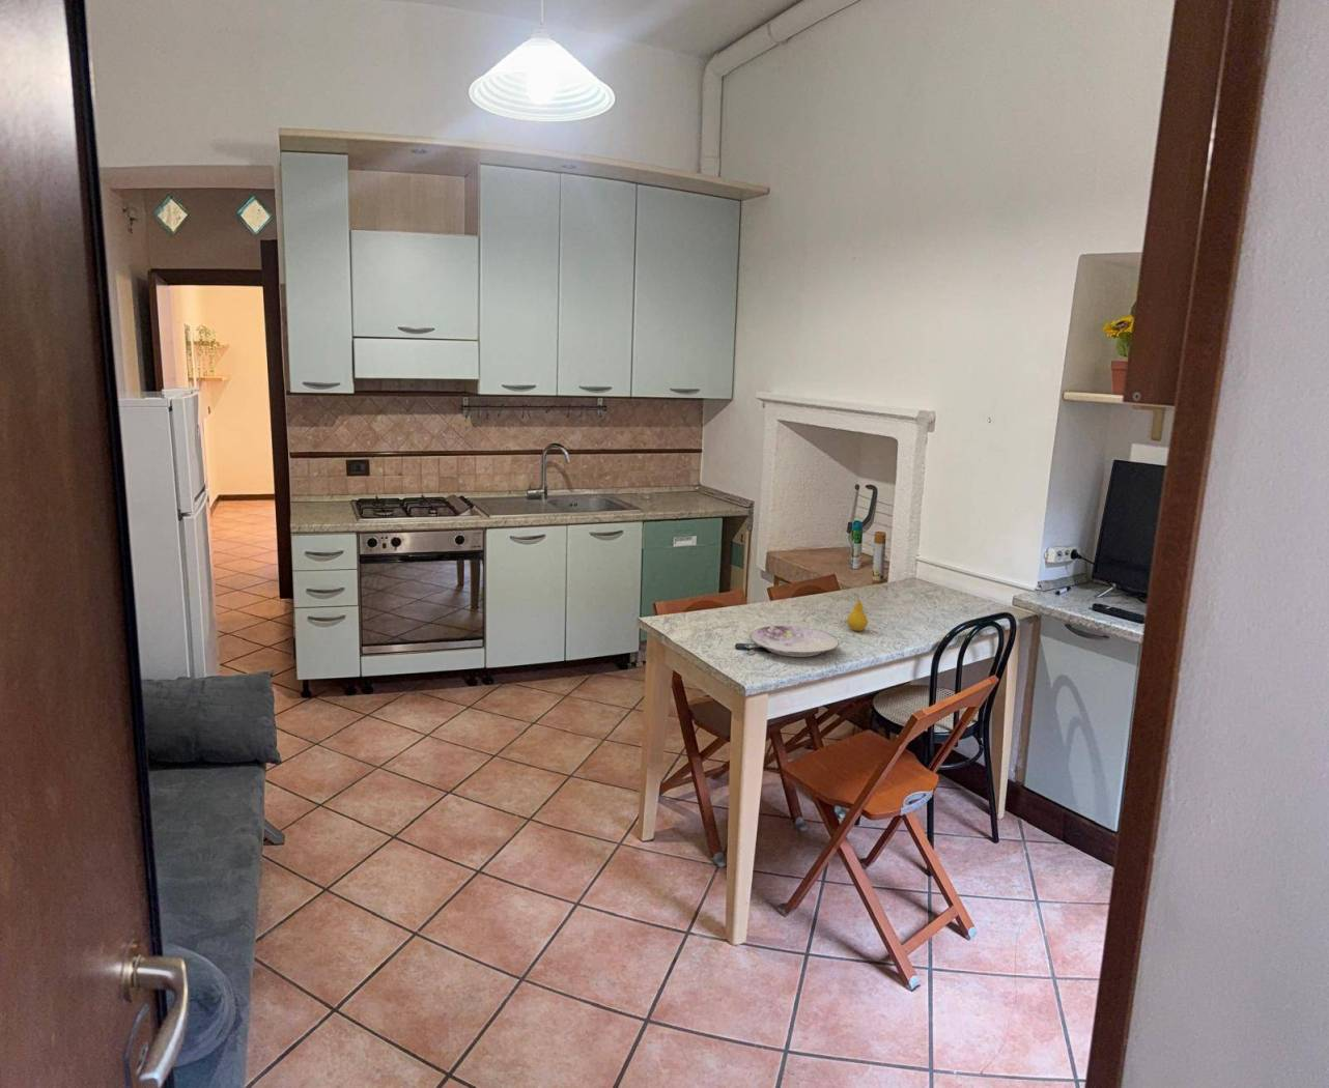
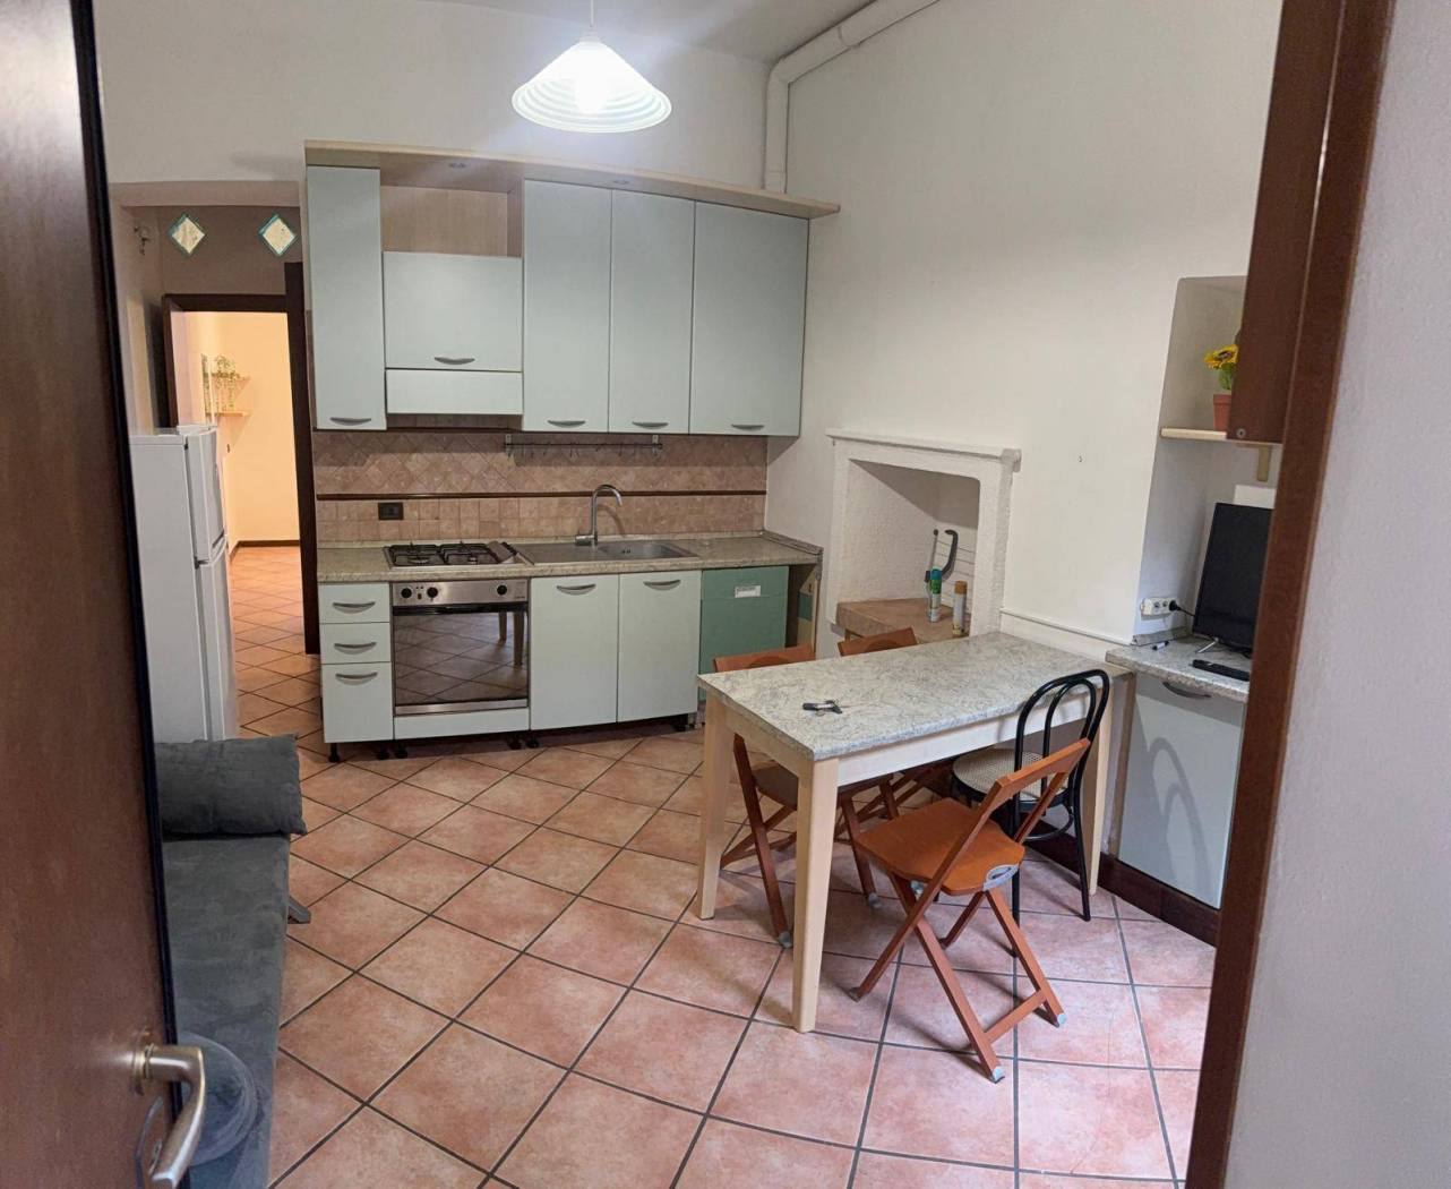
- plate [748,625,841,658]
- fruit [846,591,869,632]
